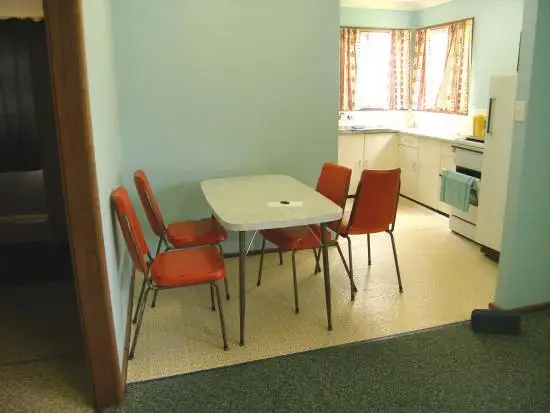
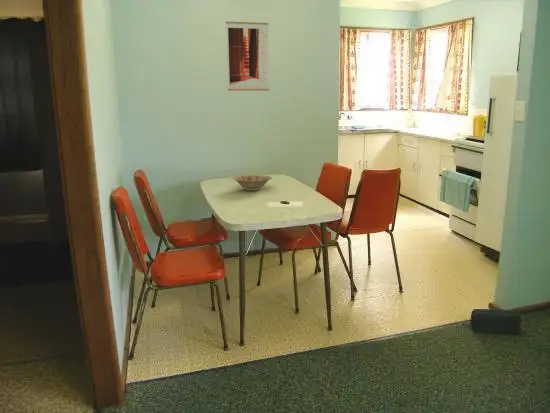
+ wall art [225,21,270,92]
+ bowl [231,174,273,192]
